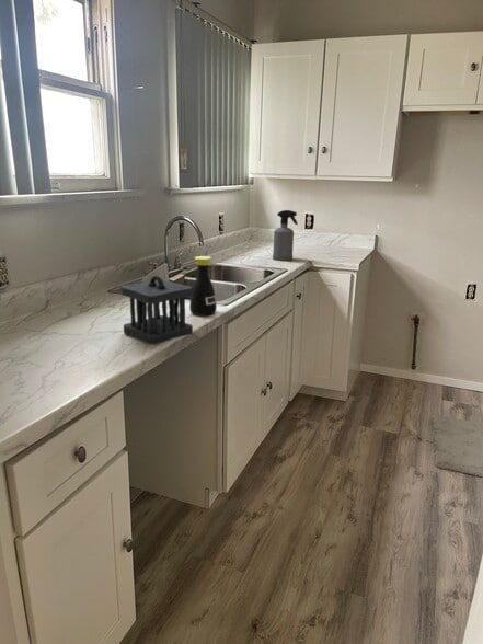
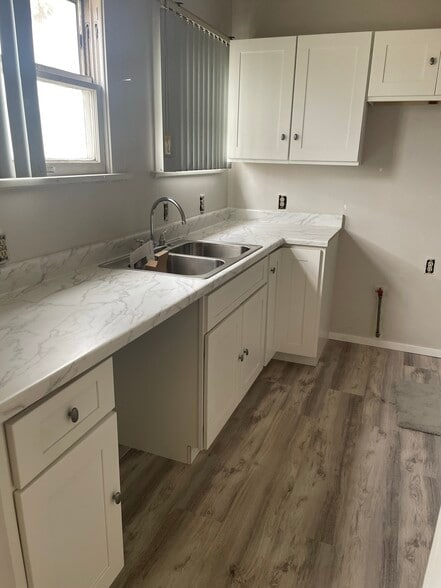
- spray bottle [272,209,299,262]
- utensil holder [120,275,194,345]
- bottle [188,255,218,317]
